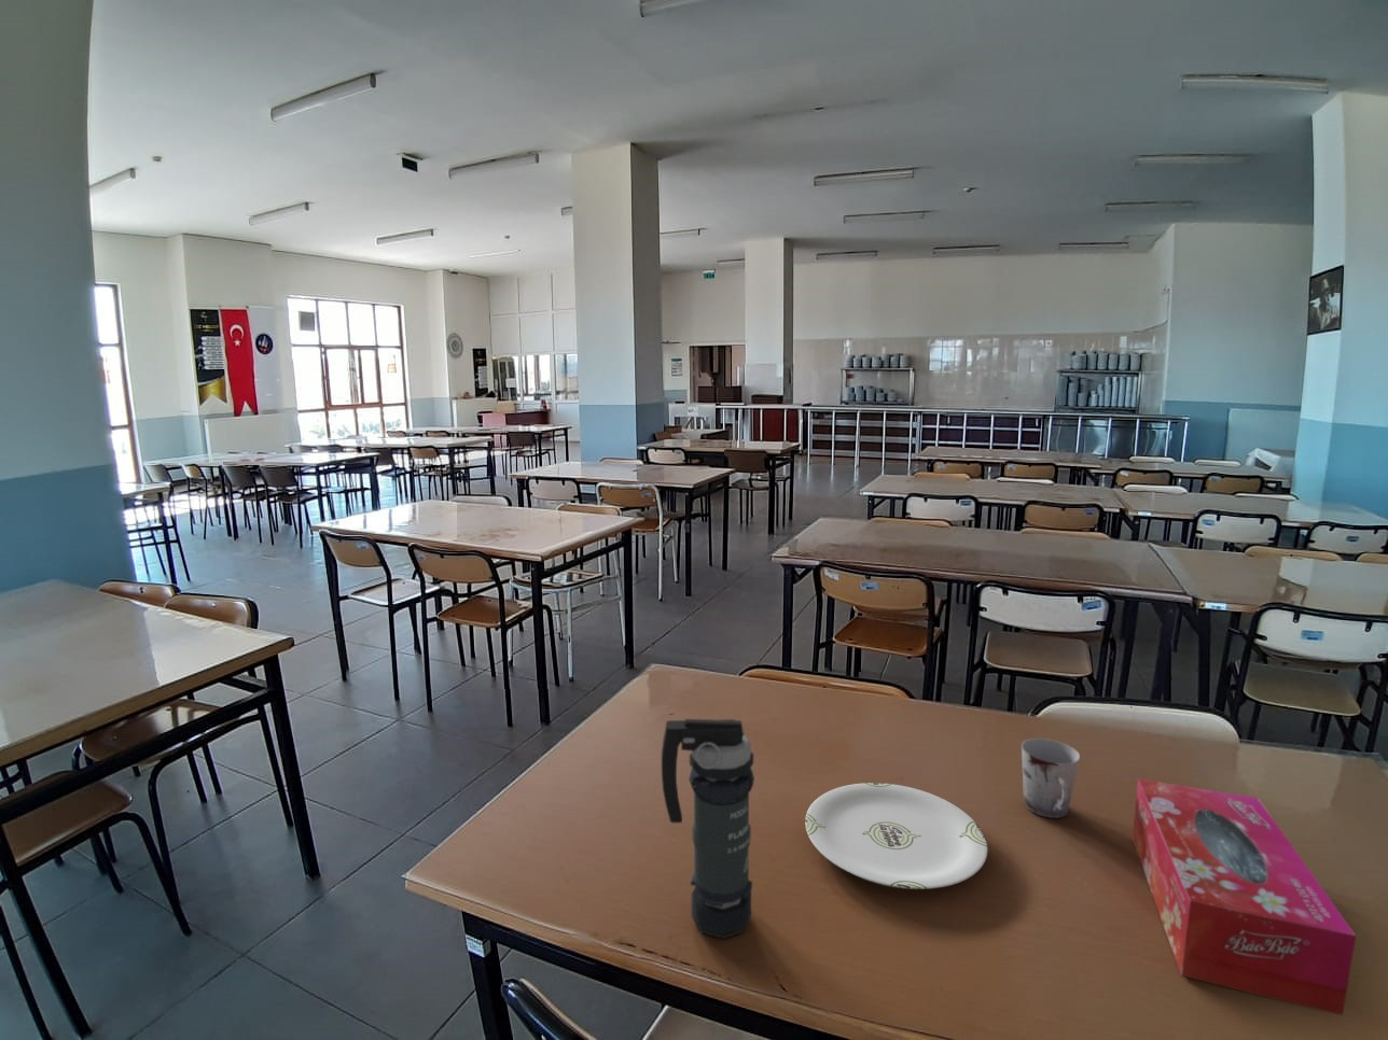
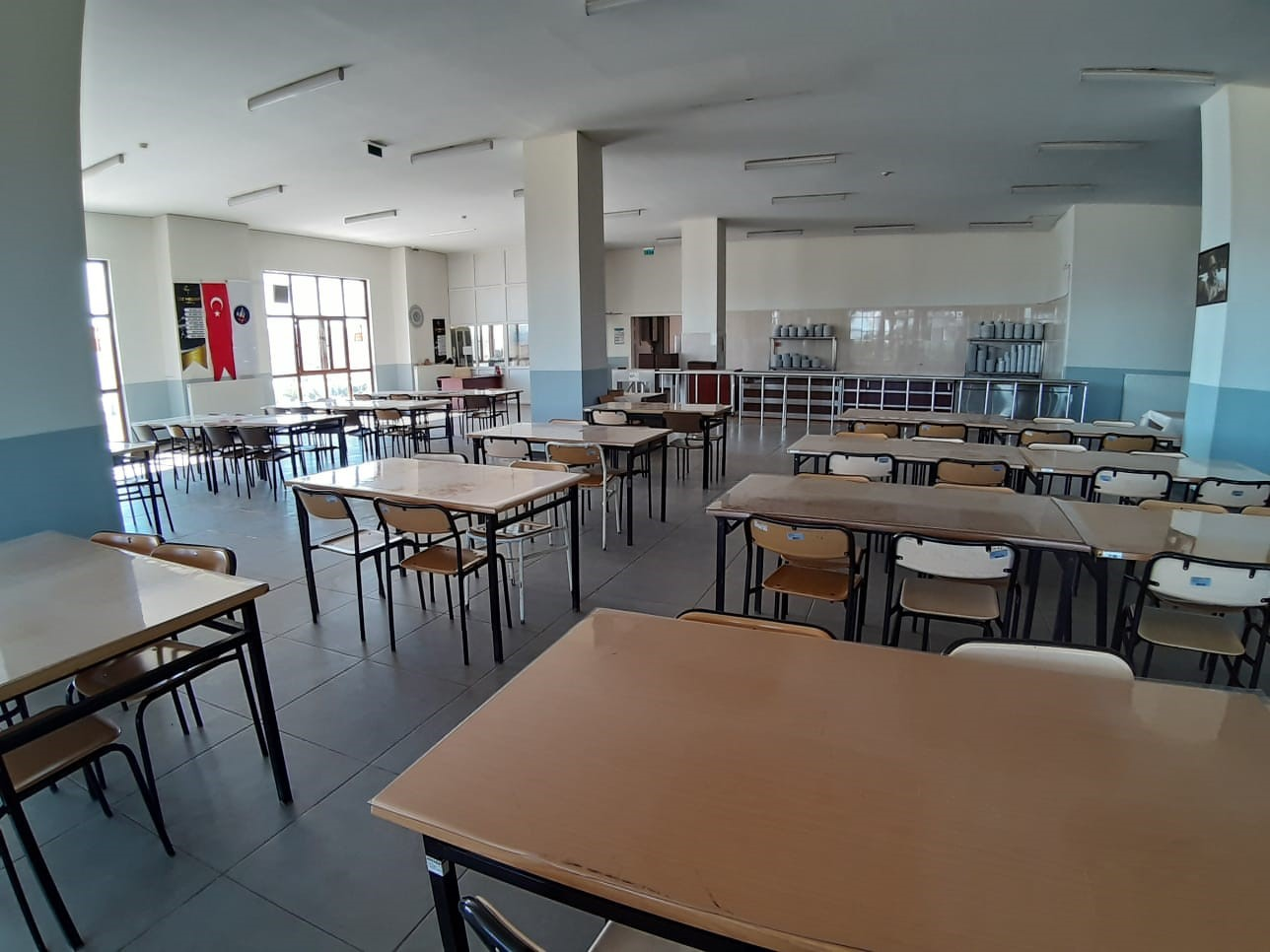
- cup [1021,737,1081,819]
- smoke grenade [660,718,755,939]
- plate [804,781,988,890]
- tissue box [1131,778,1356,1016]
